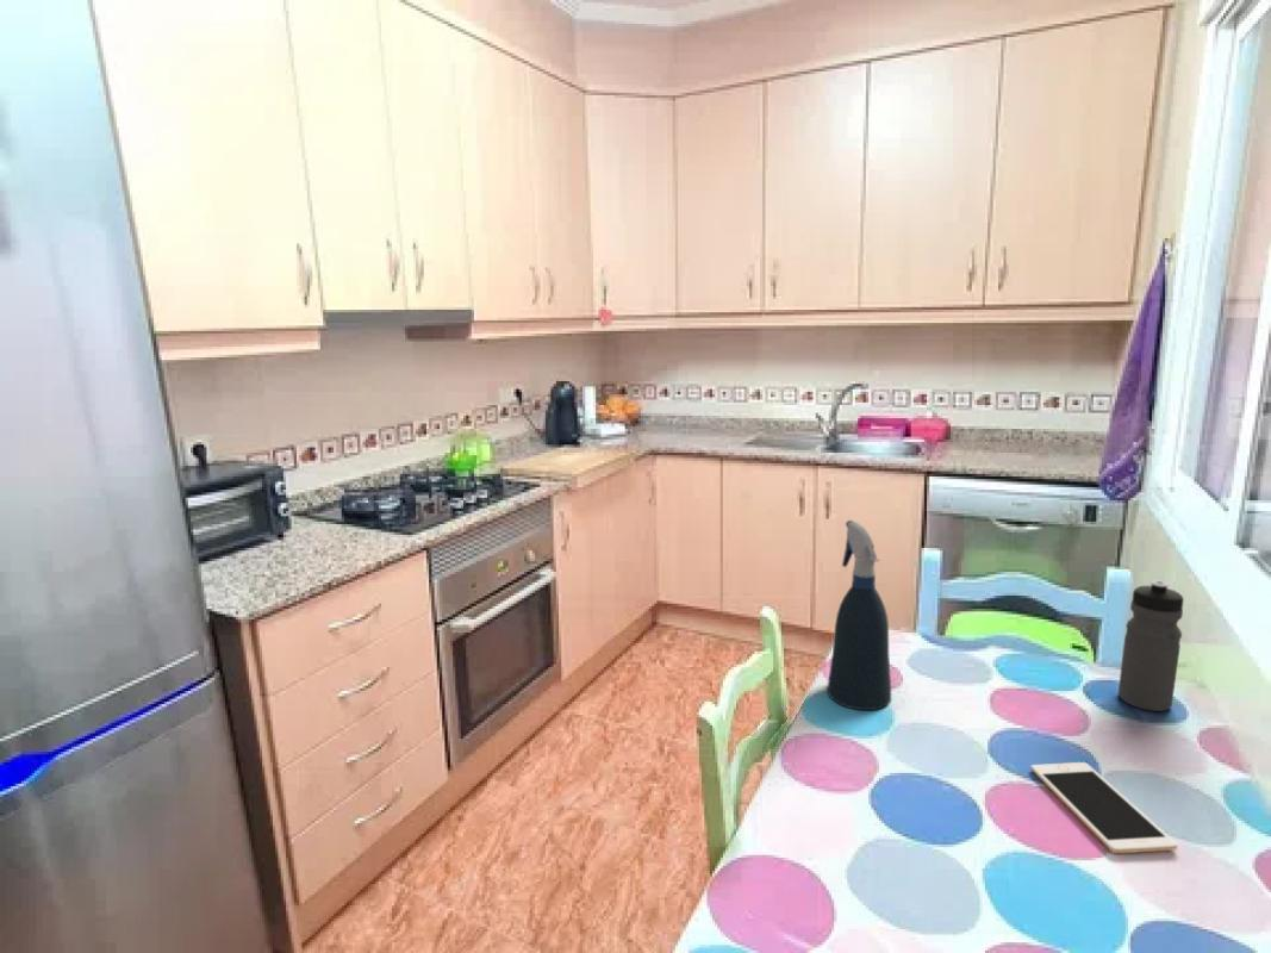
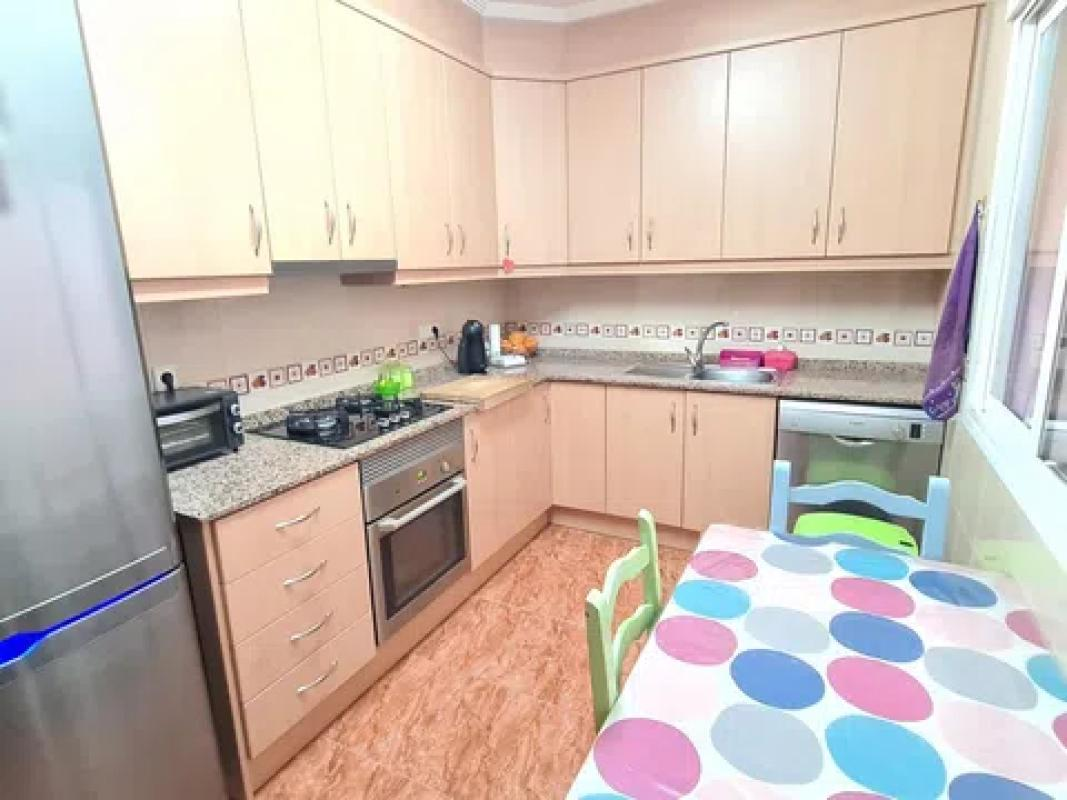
- cell phone [1030,761,1178,854]
- spray bottle [827,519,892,711]
- water bottle [1117,580,1185,712]
